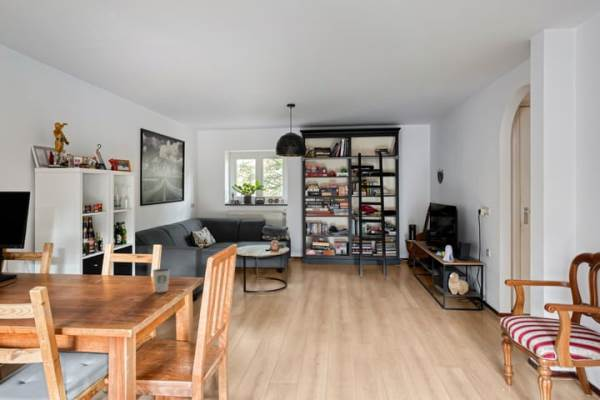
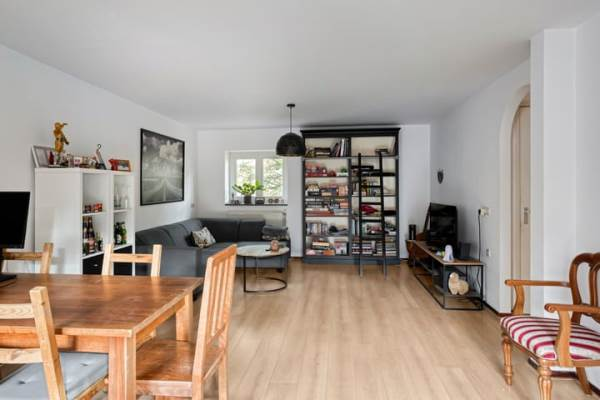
- dixie cup [152,267,171,293]
